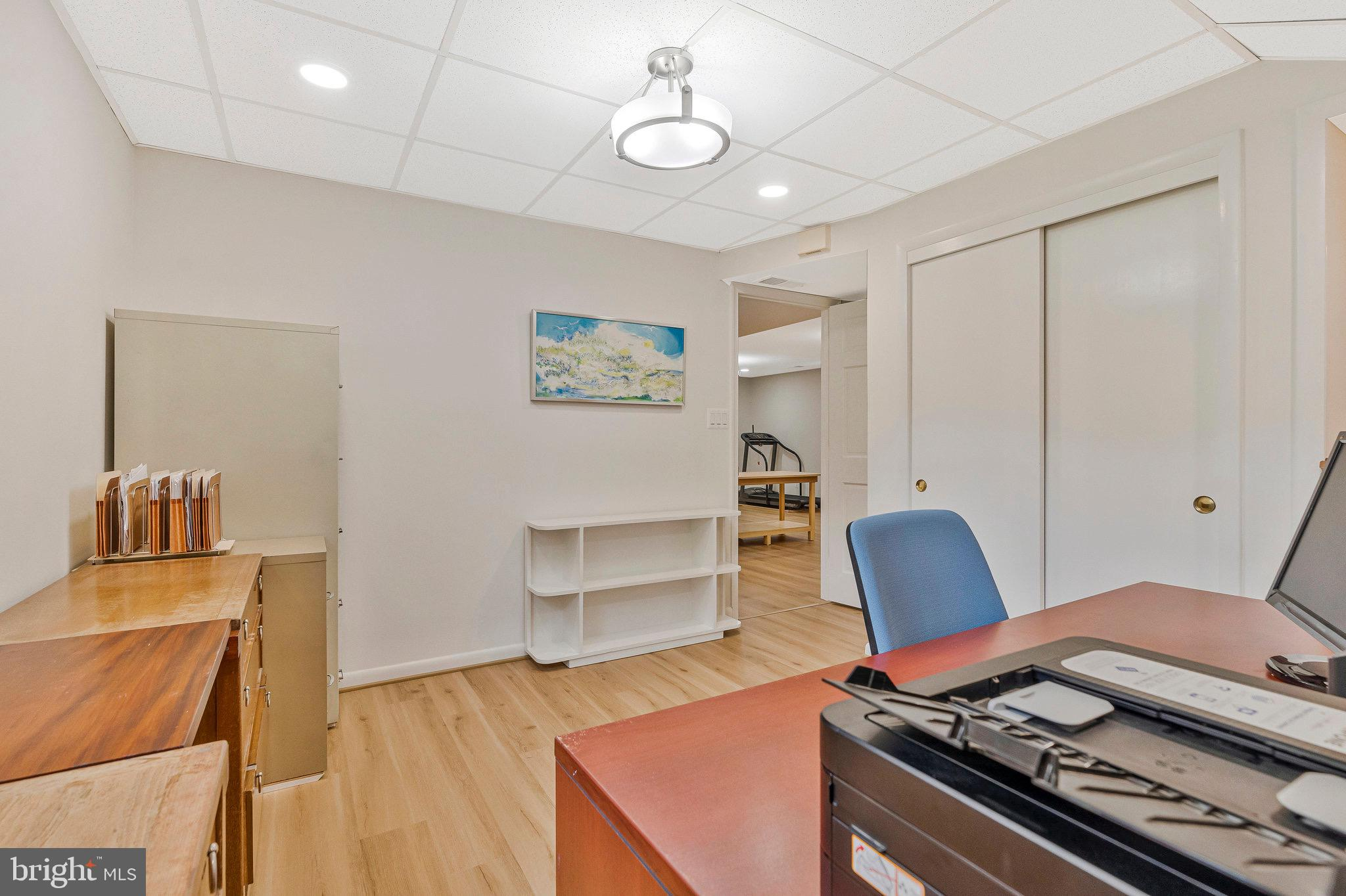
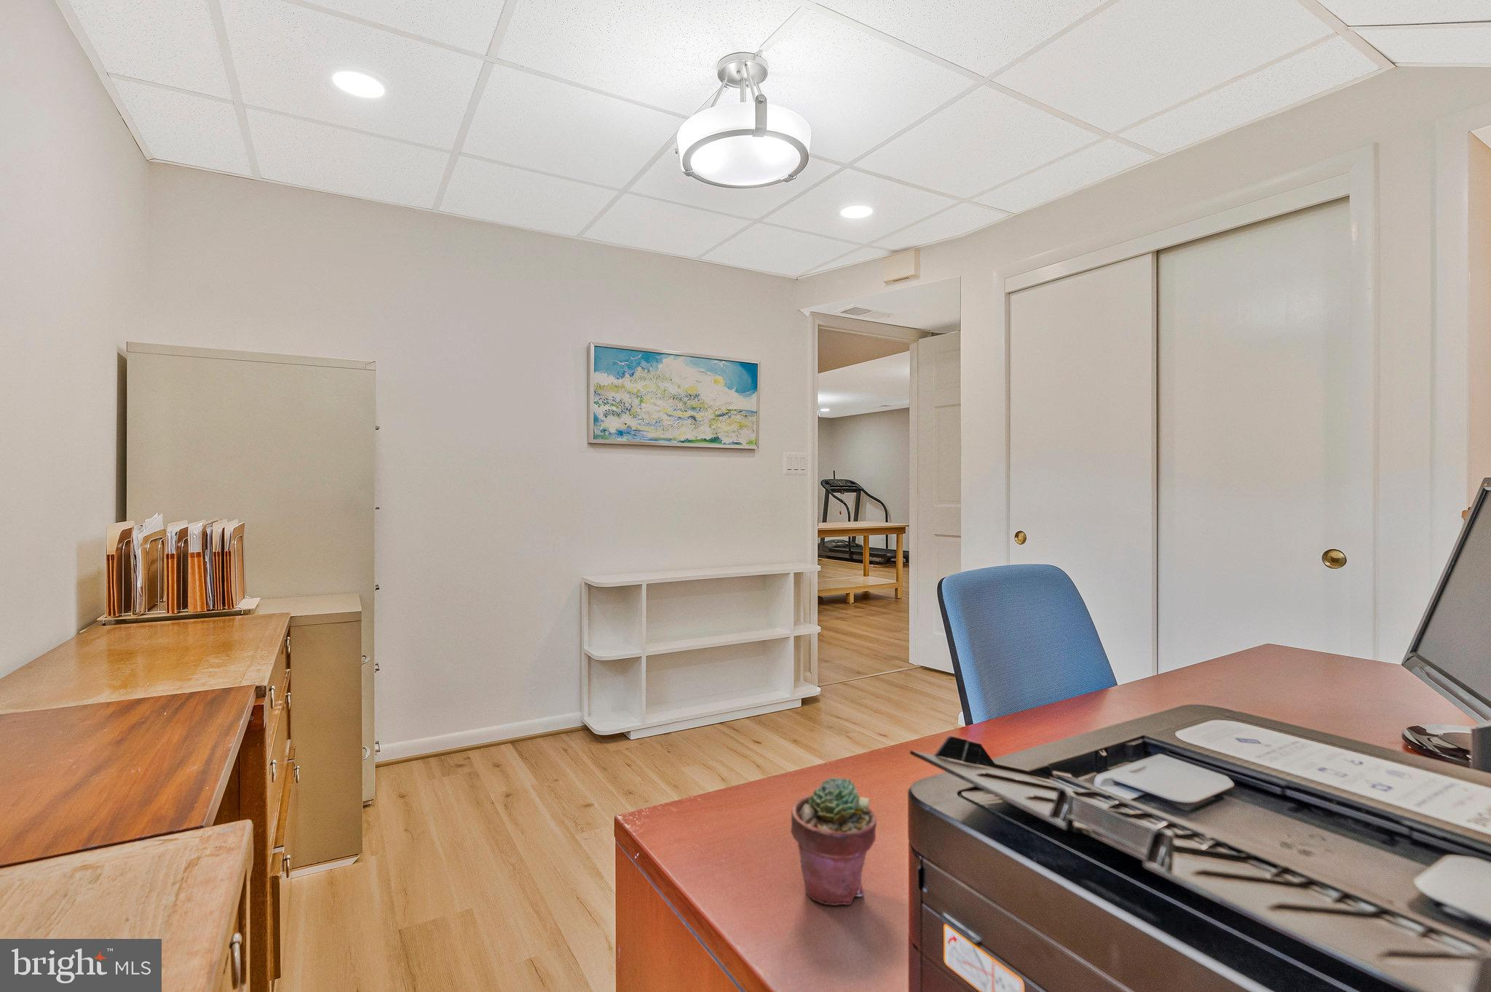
+ potted succulent [790,777,877,906]
